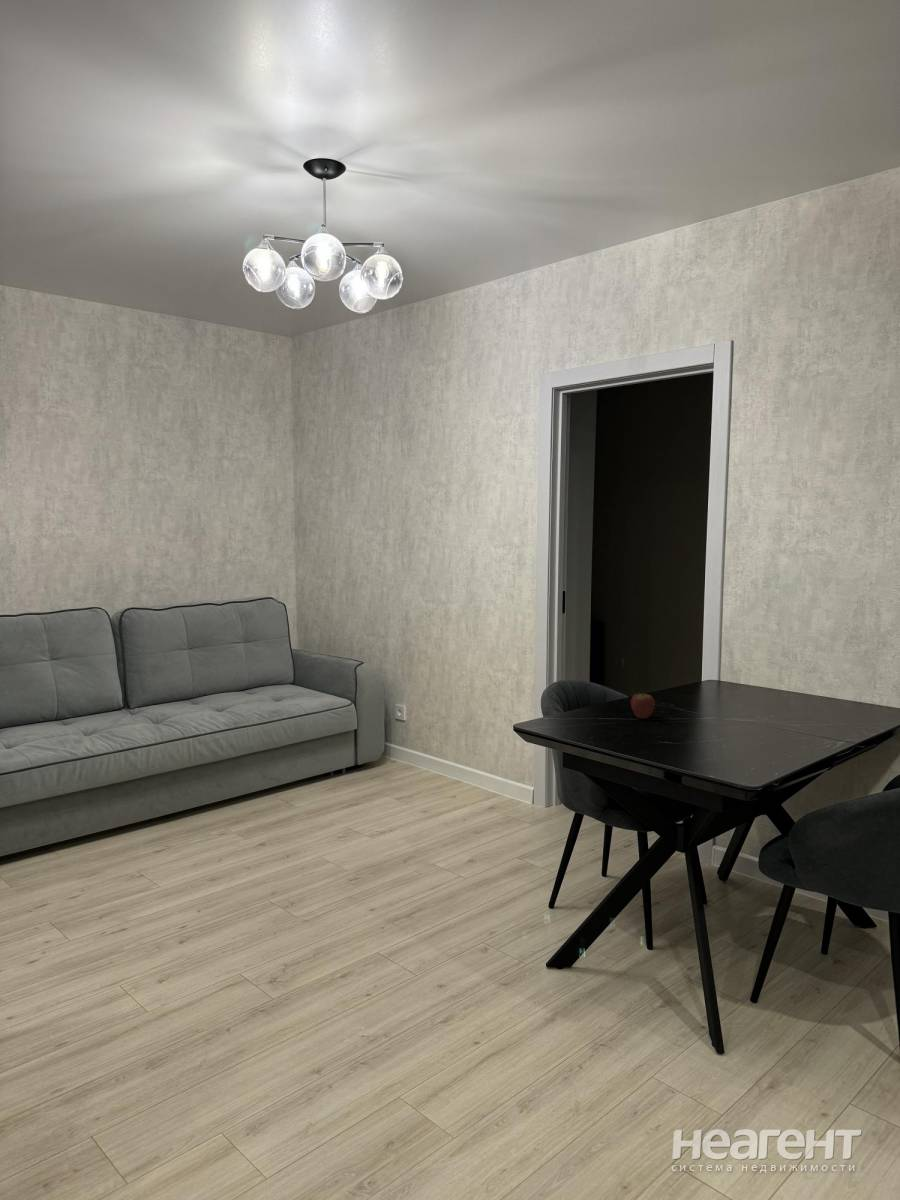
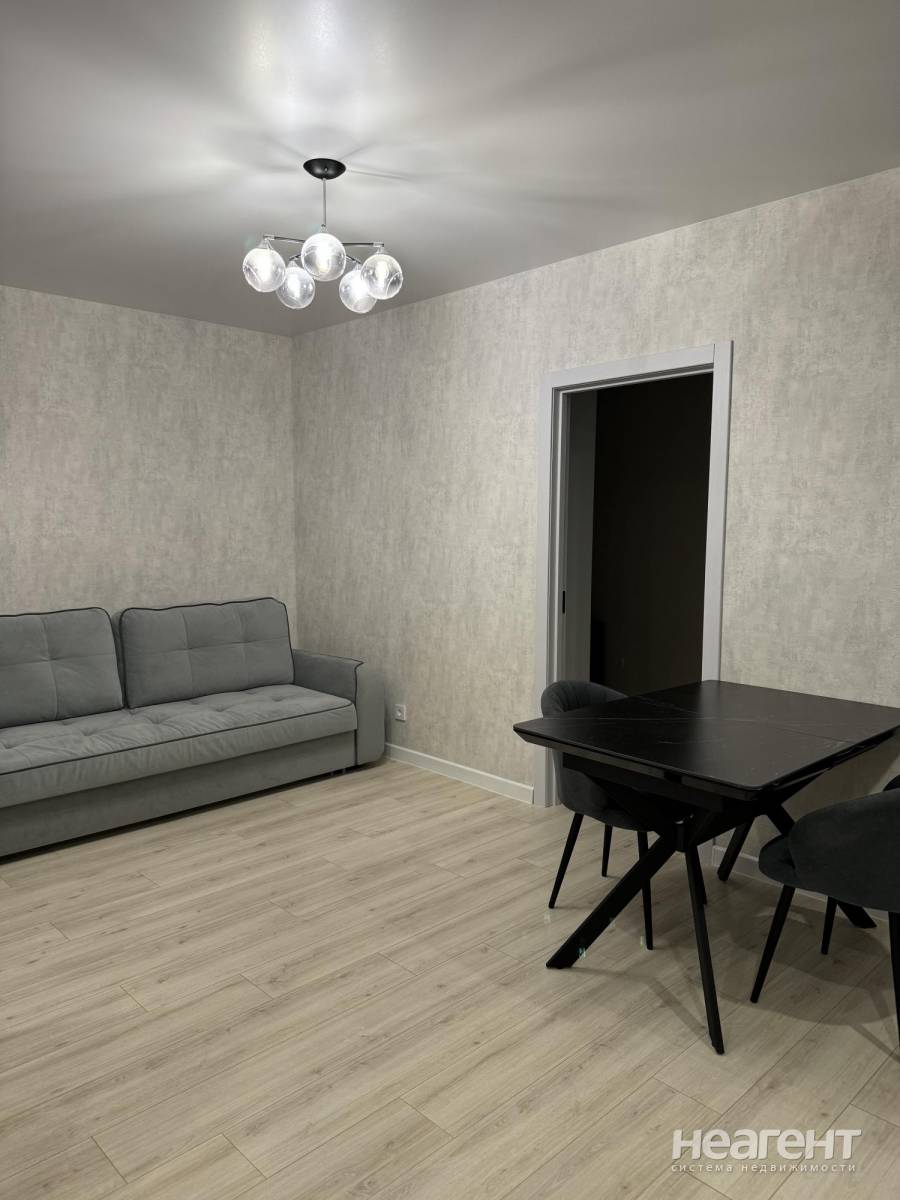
- fruit [630,688,656,720]
